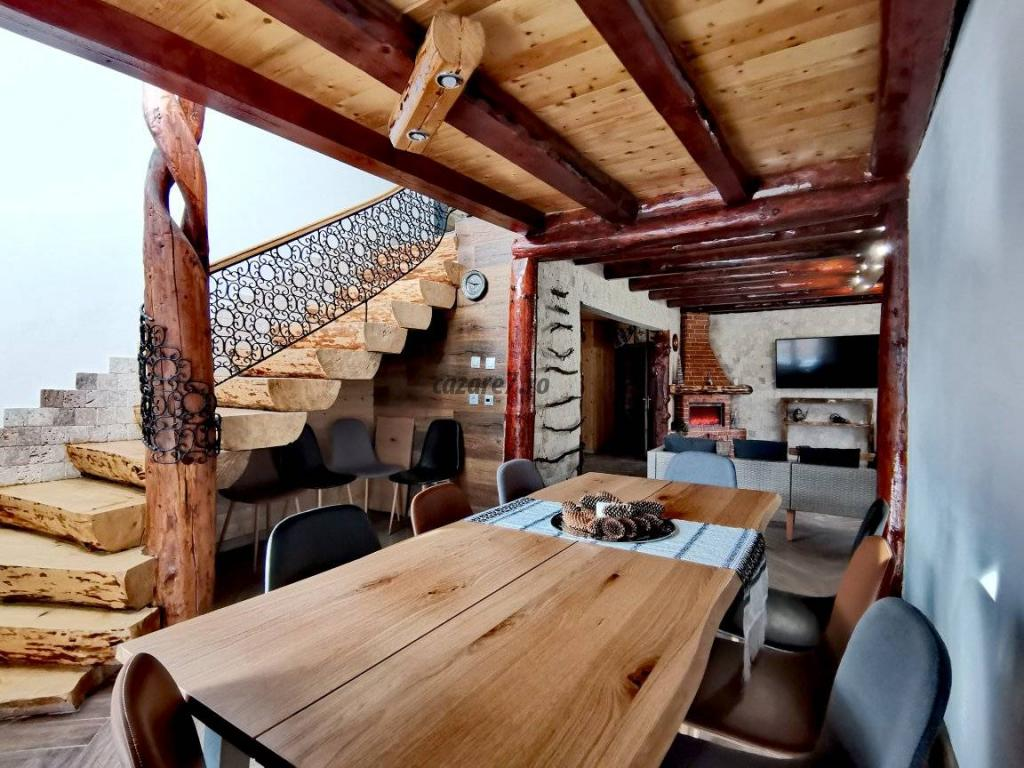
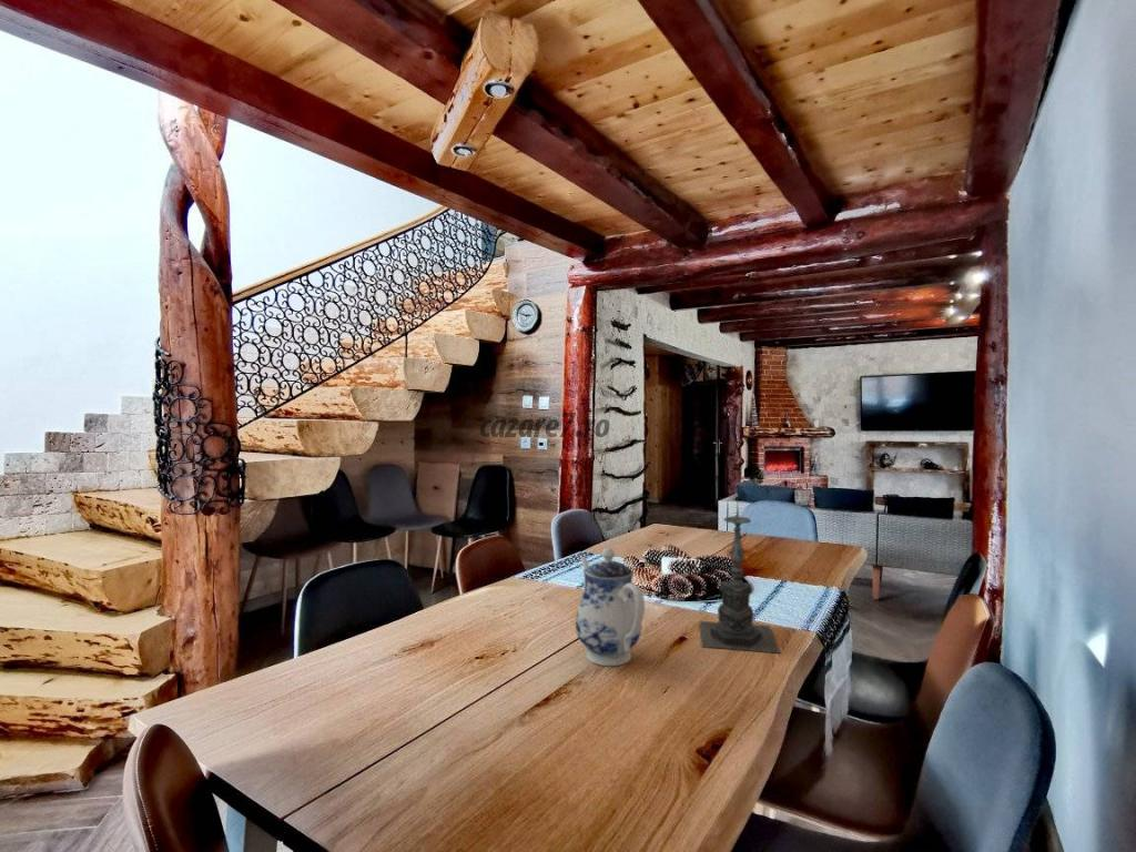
+ candle holder [699,497,781,655]
+ teapot [575,547,646,667]
